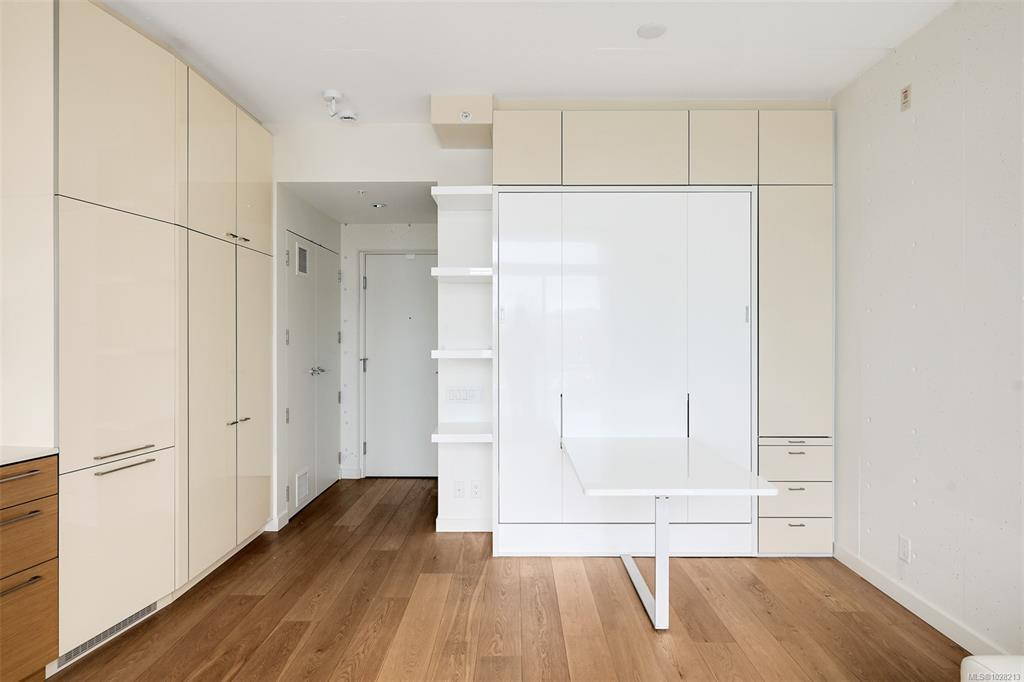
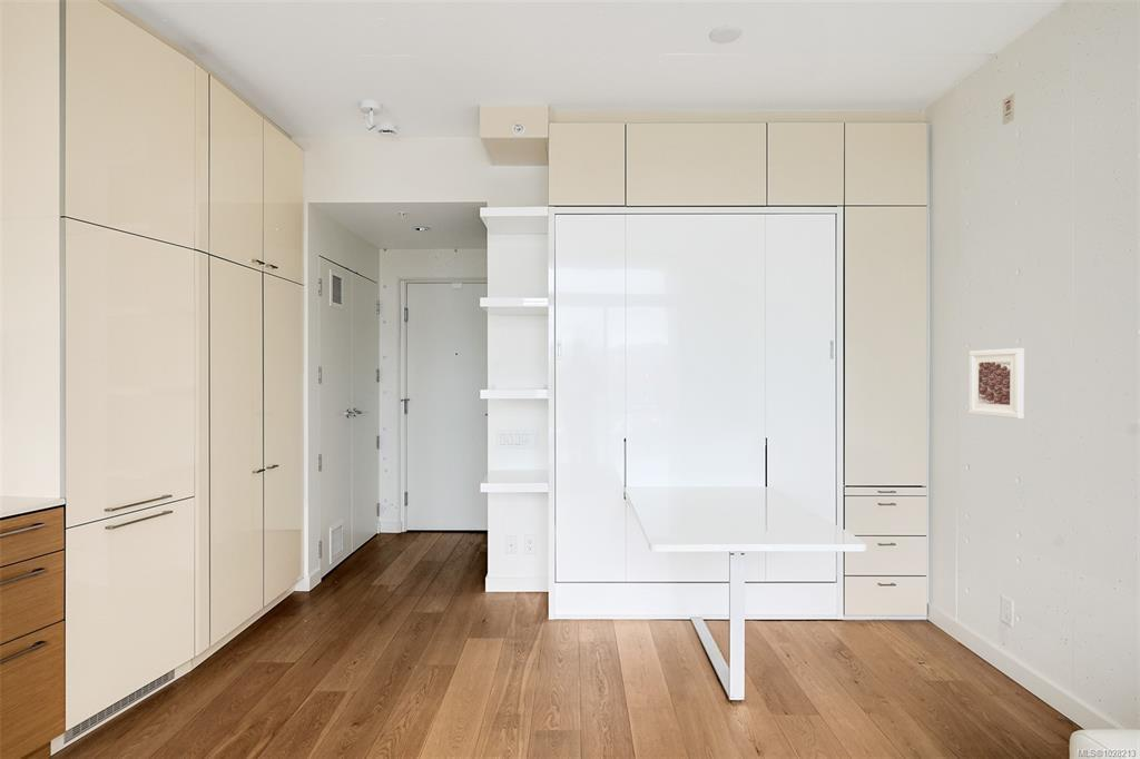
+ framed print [969,347,1025,420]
